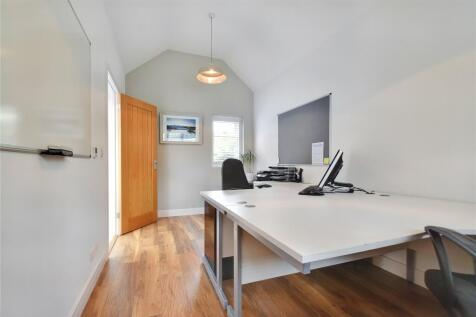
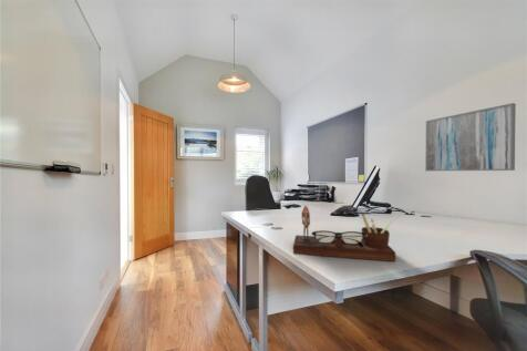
+ wall art [424,102,517,172]
+ desk organizer [292,205,396,262]
